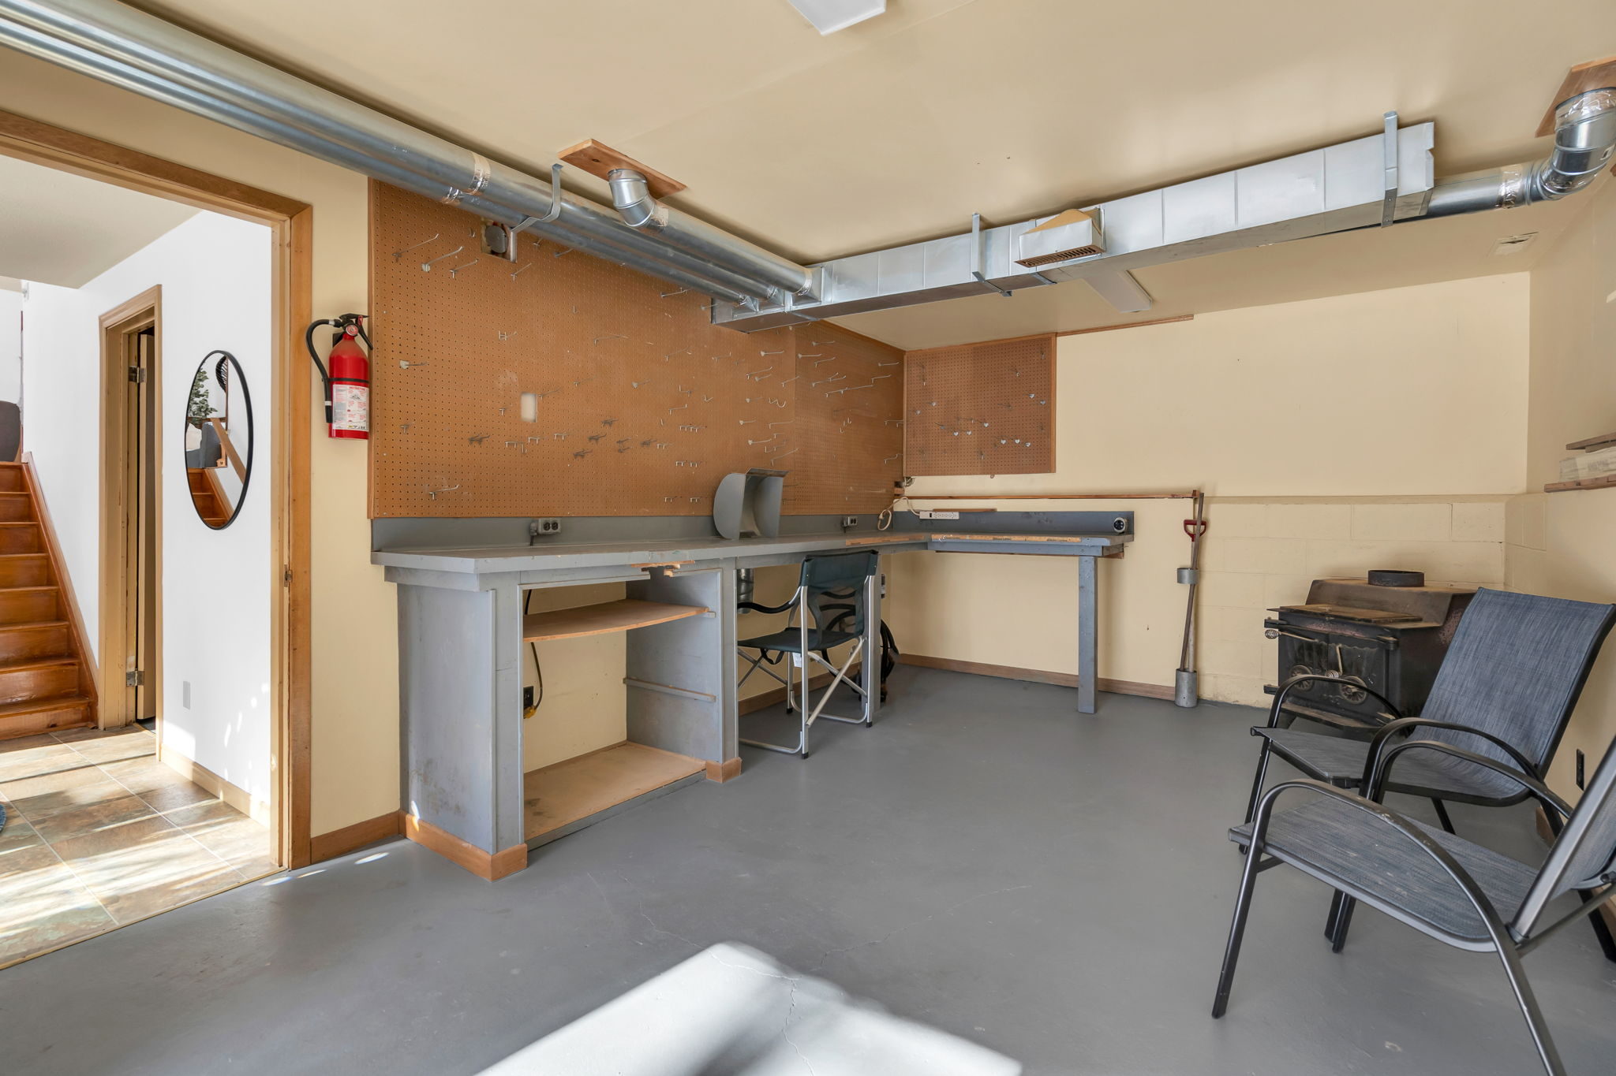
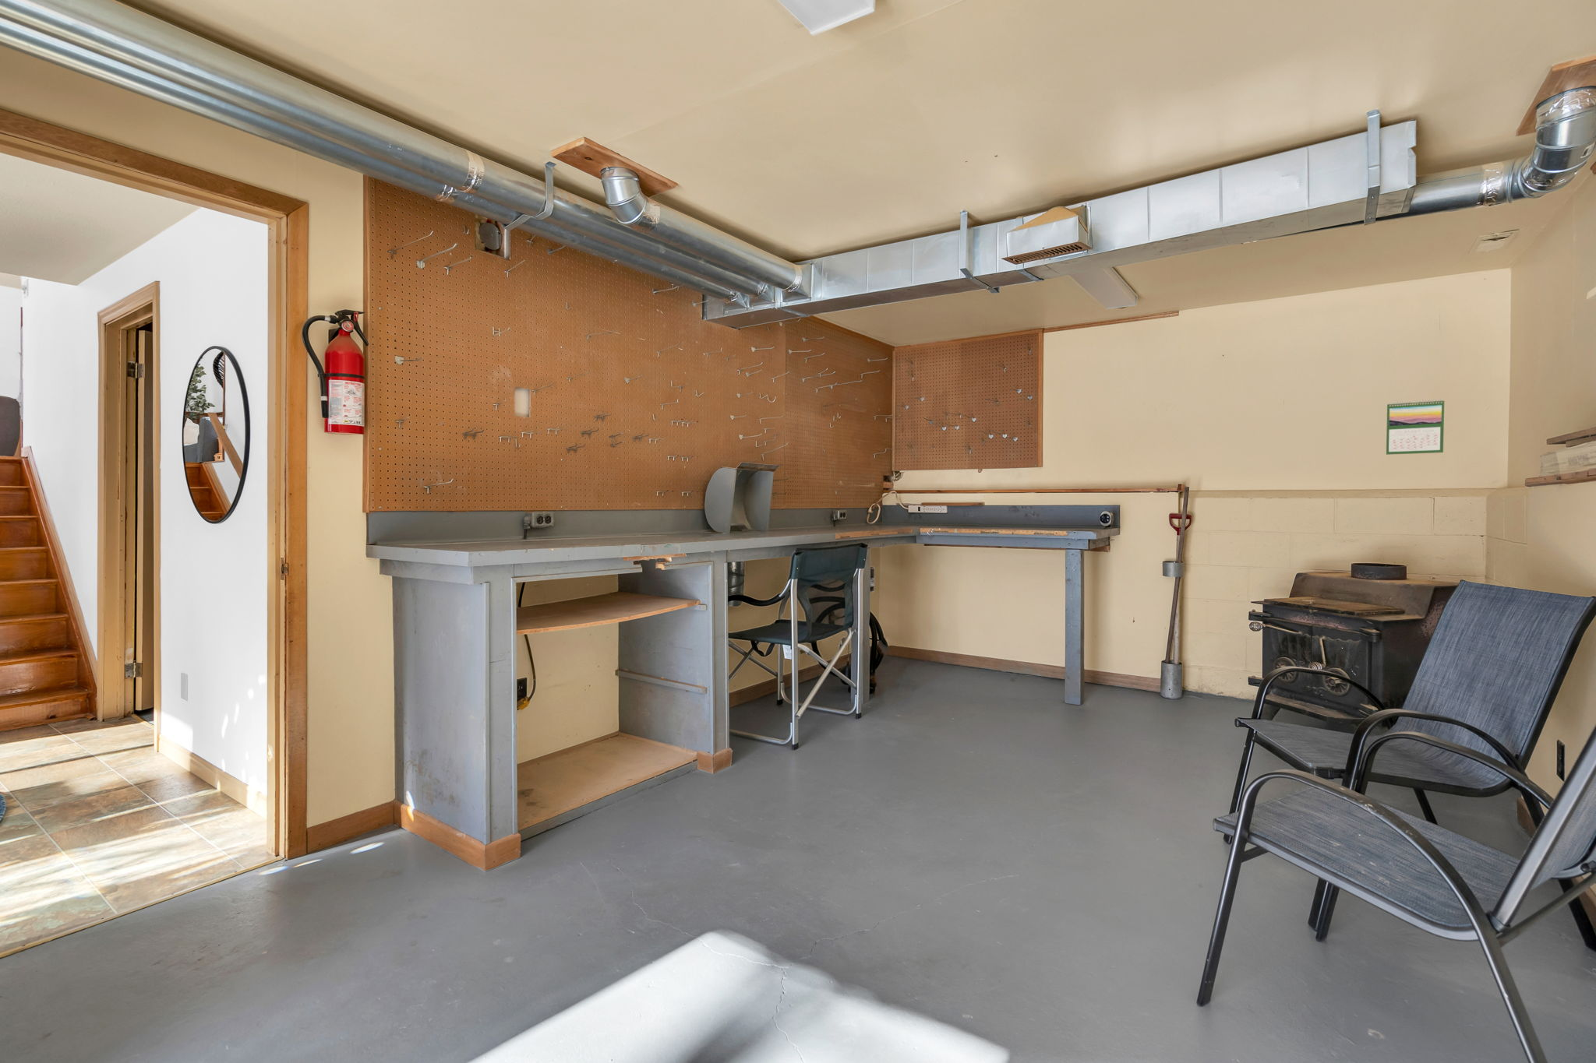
+ calendar [1386,399,1445,456]
